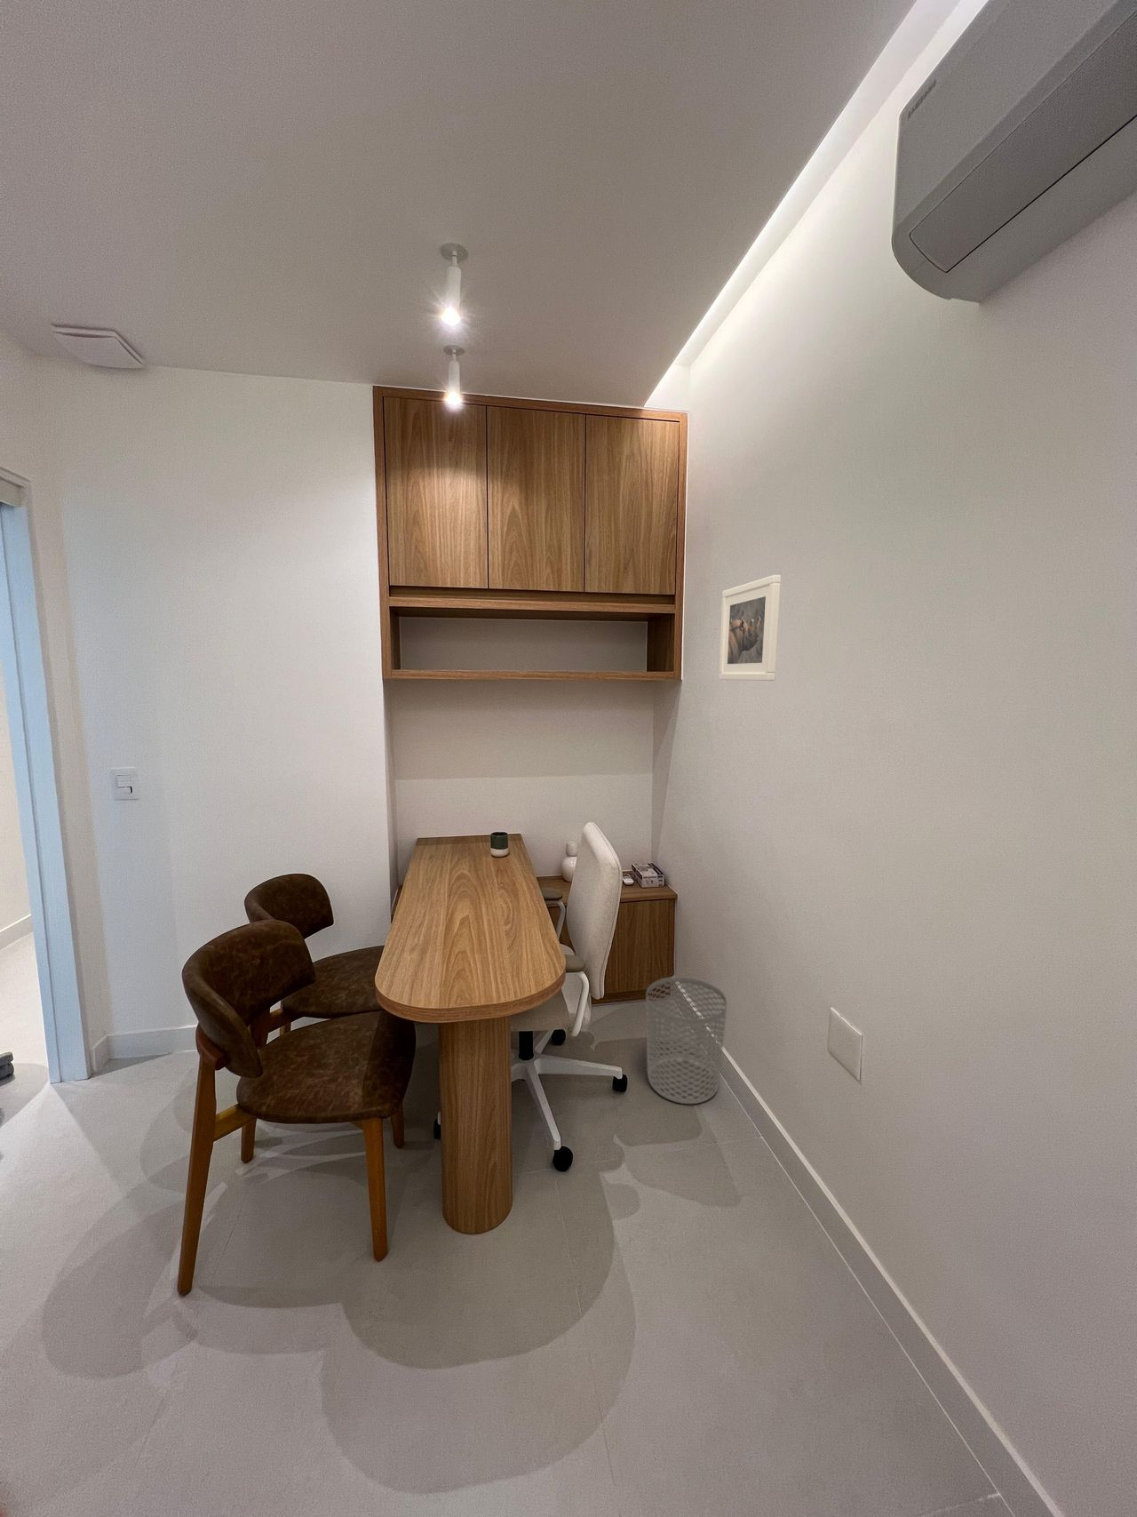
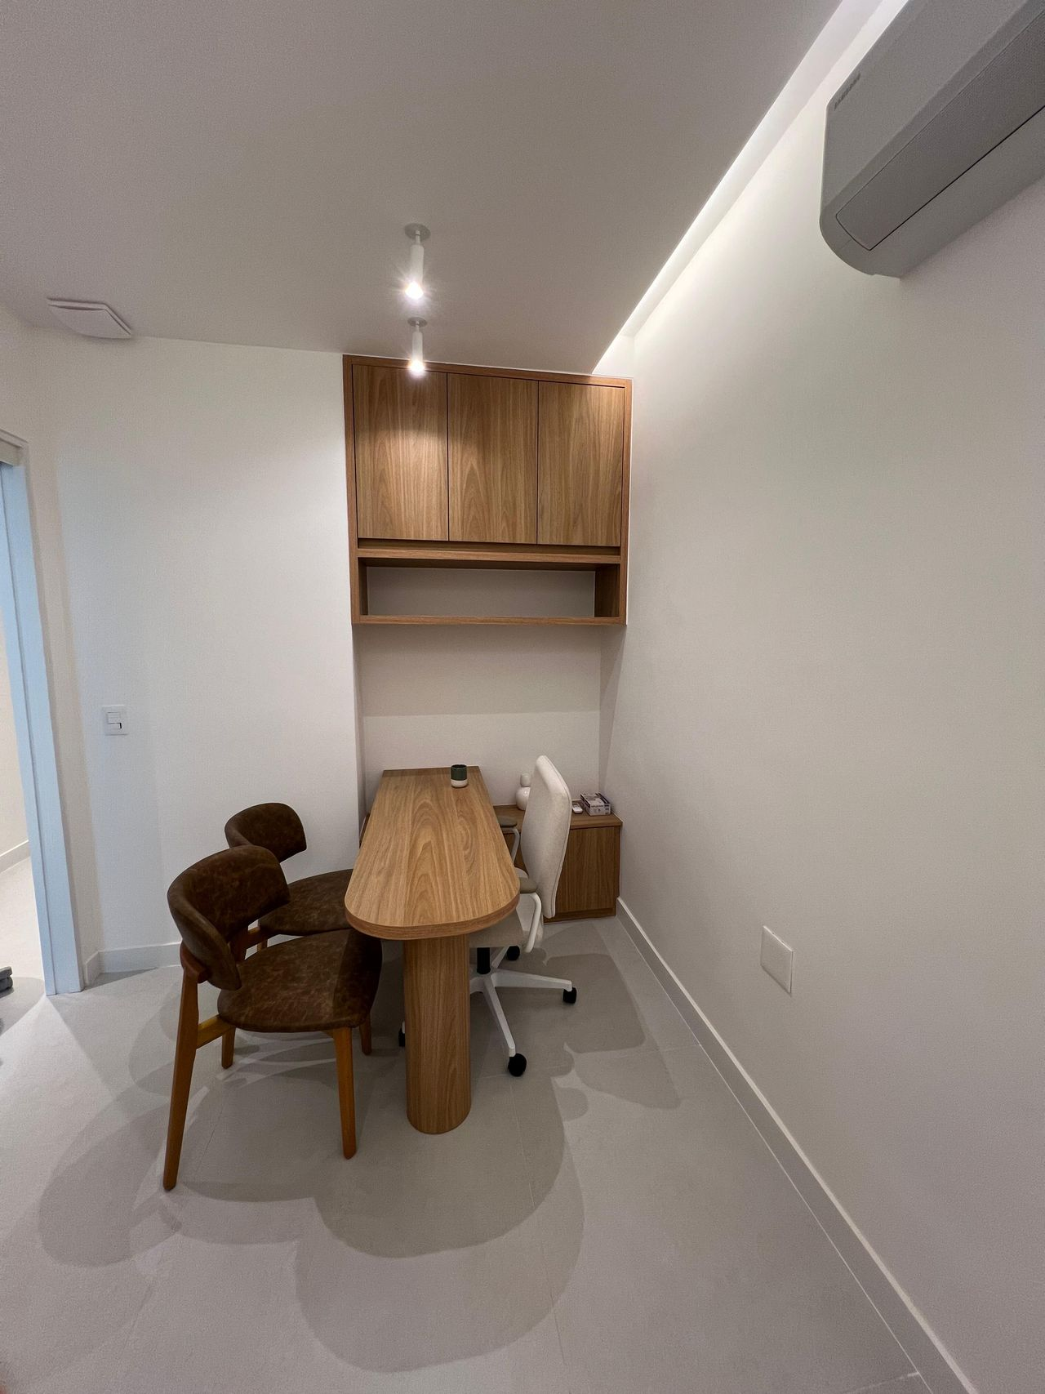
- waste bin [645,976,727,1105]
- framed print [718,575,782,682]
